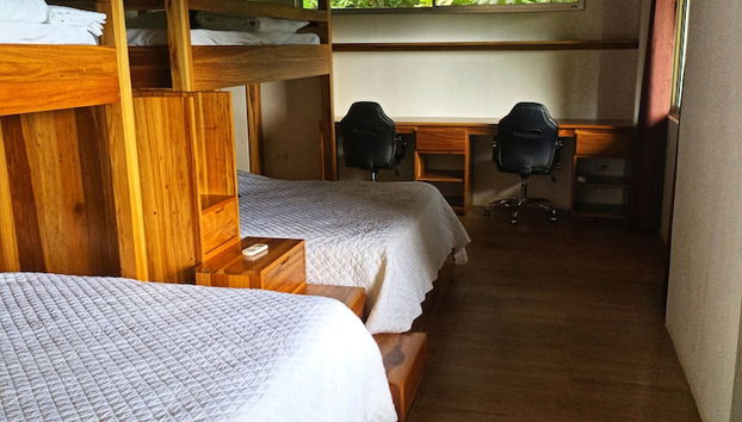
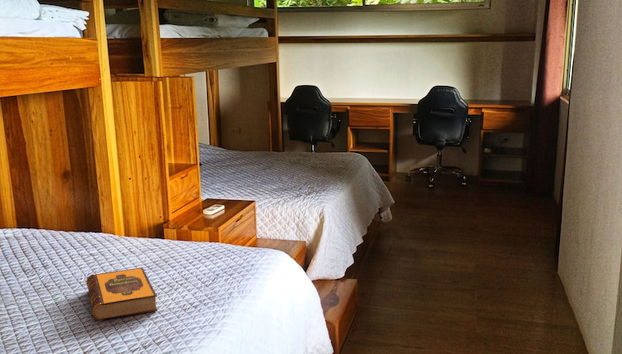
+ hardback book [85,267,158,322]
